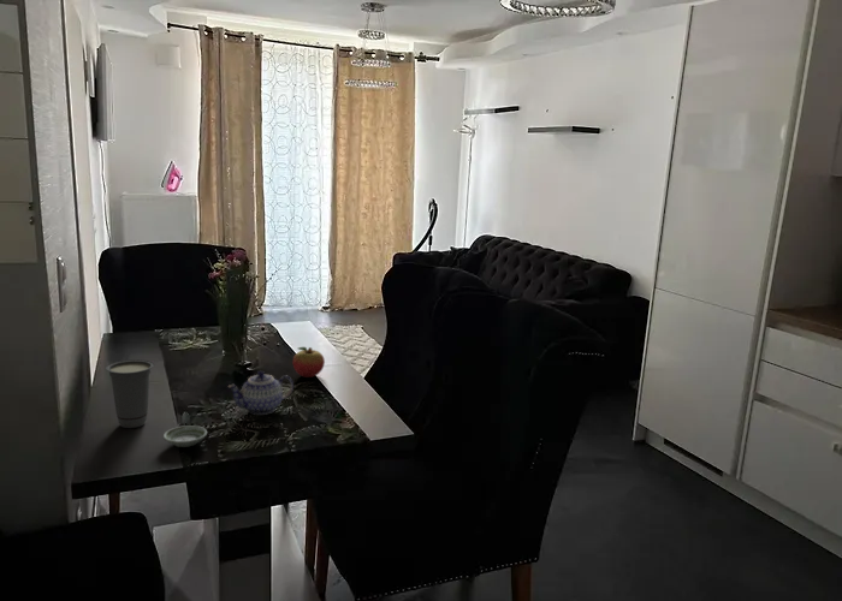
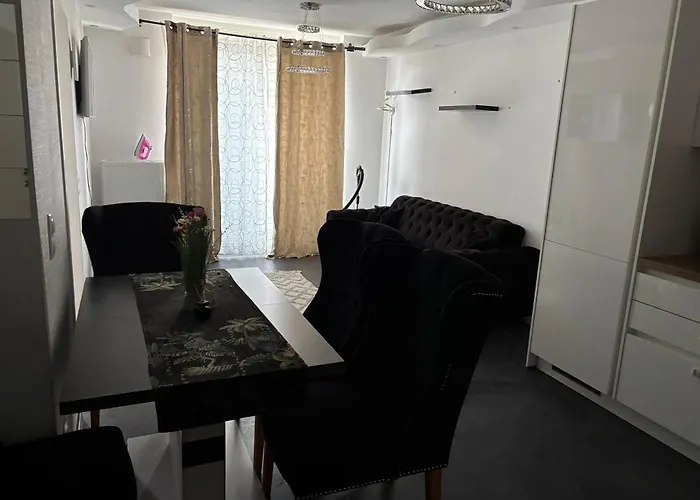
- cup [105,358,155,429]
- saucer [162,424,208,448]
- fruit [291,346,326,379]
- teapot [226,370,295,416]
